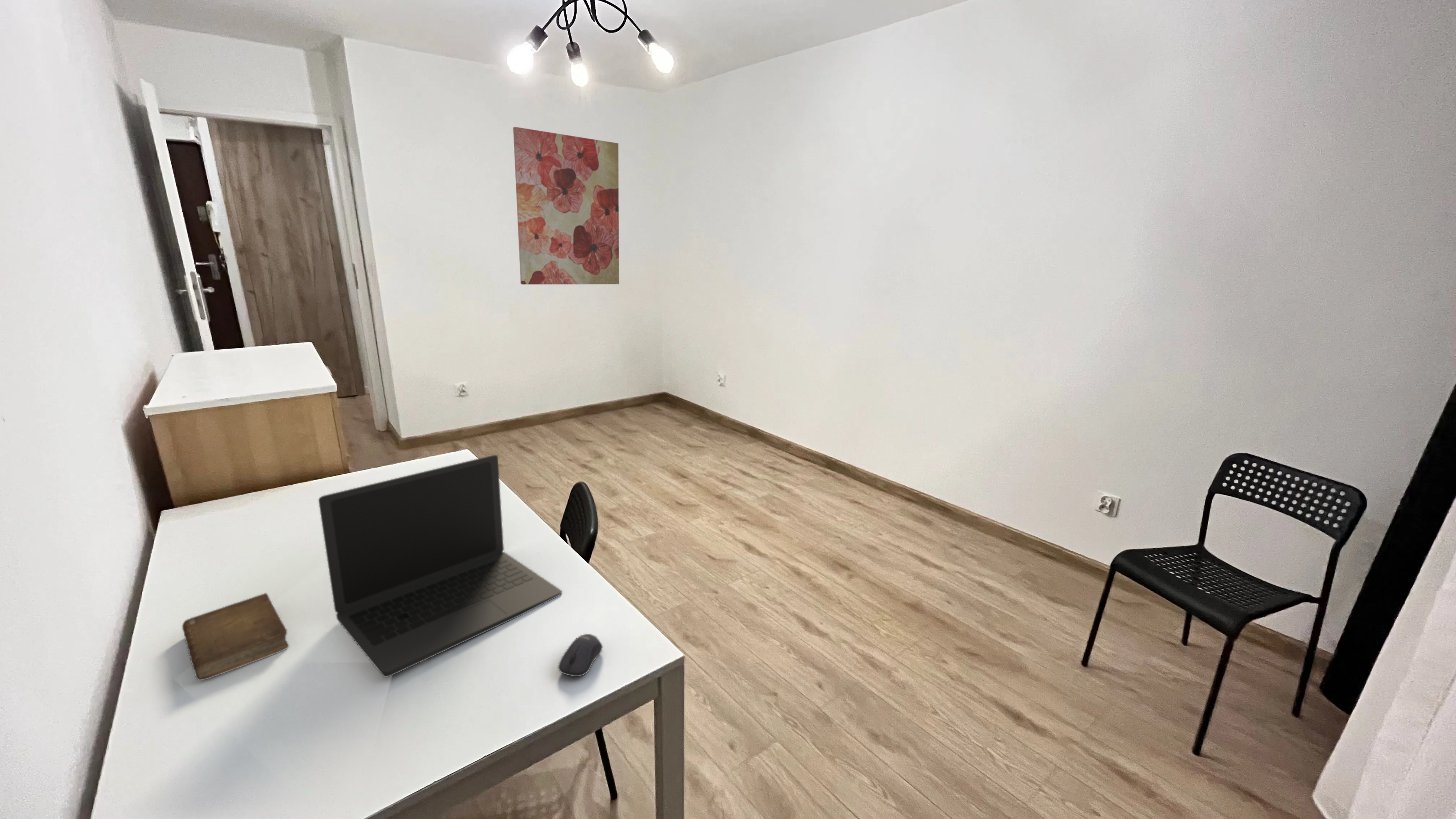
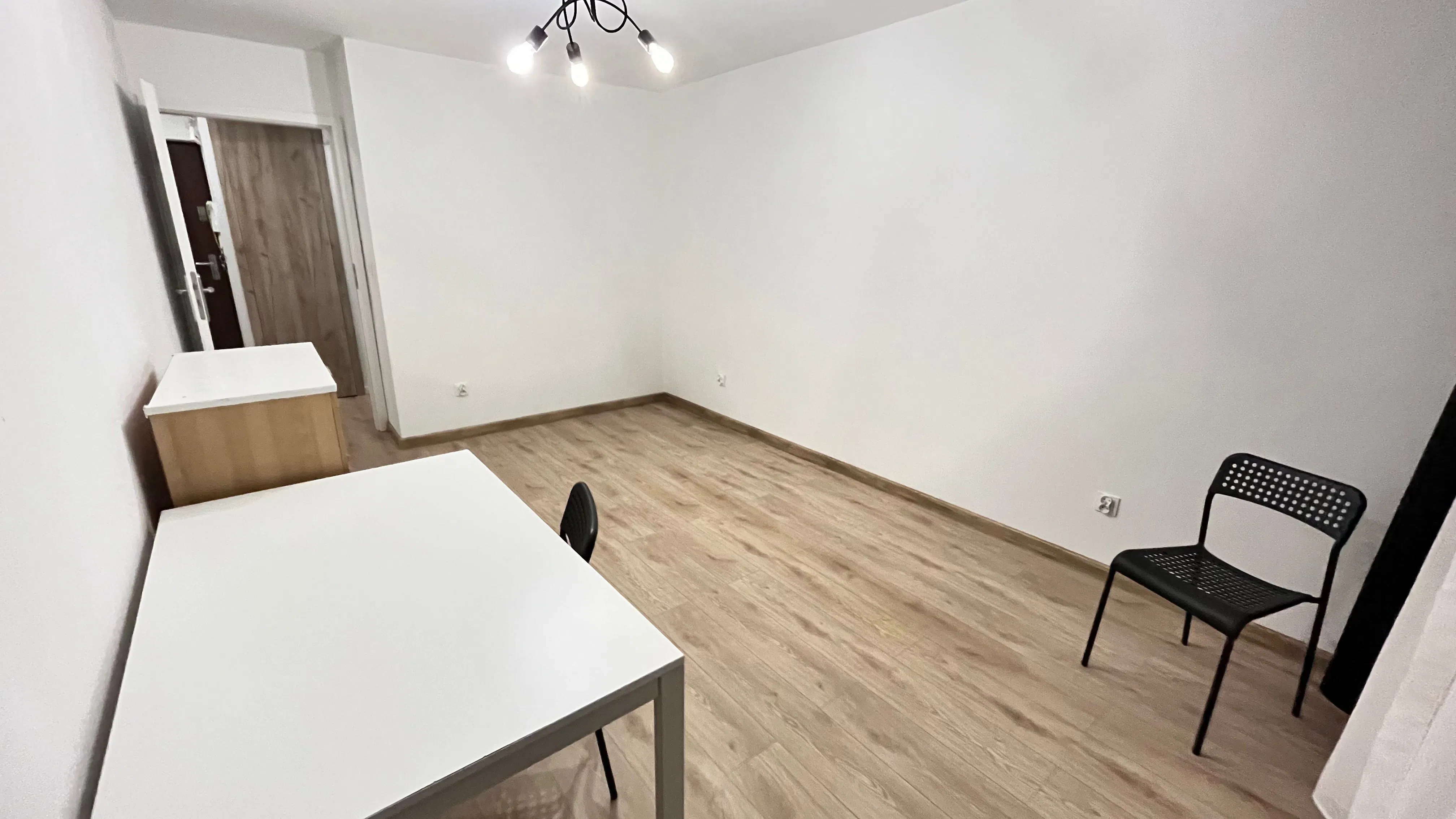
- computer mouse [558,633,603,677]
- book [182,593,289,681]
- laptop [318,455,562,677]
- wall art [513,126,620,285]
